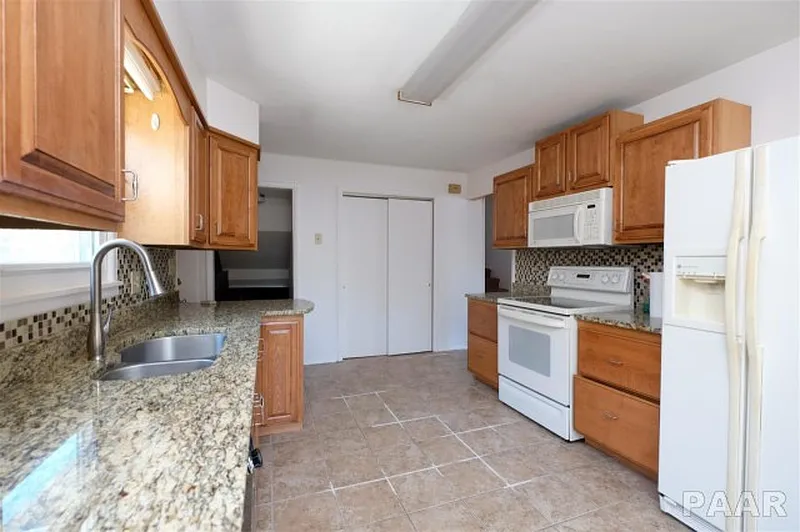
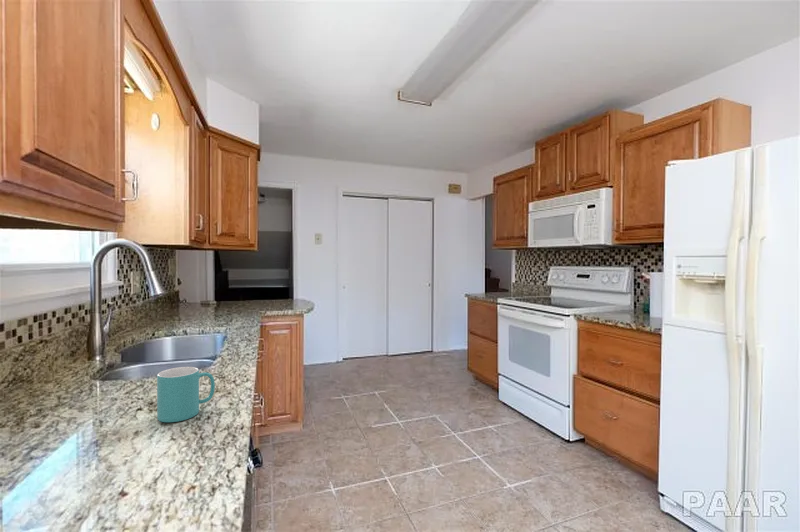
+ mug [156,366,216,423]
